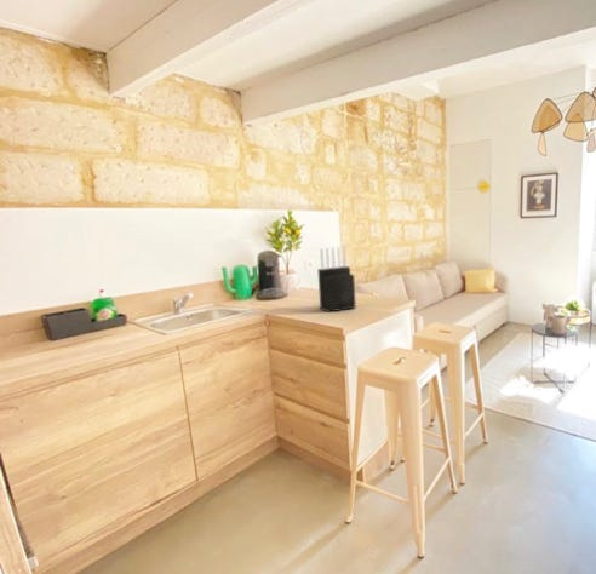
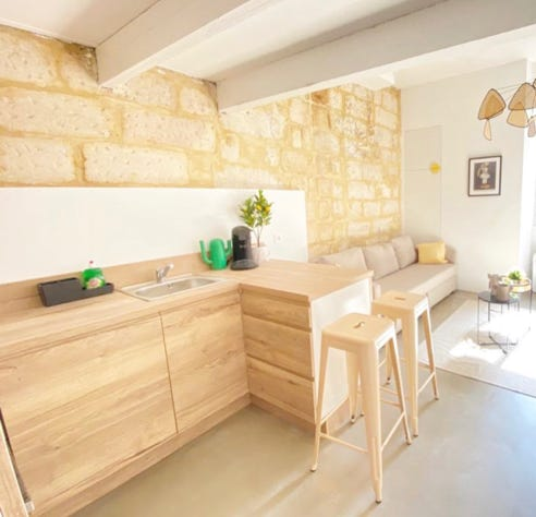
- knife block [316,246,357,314]
